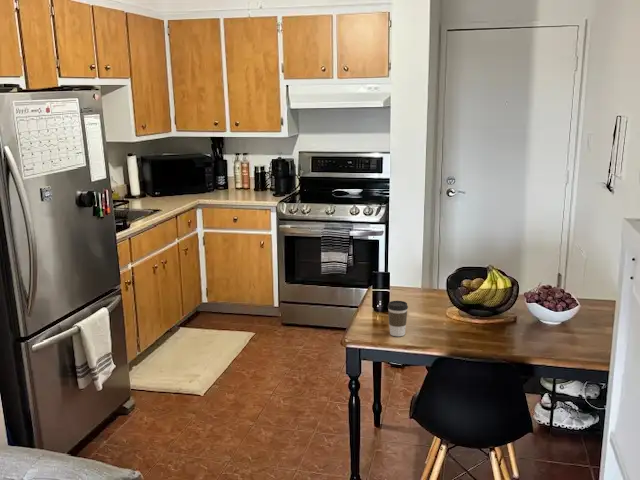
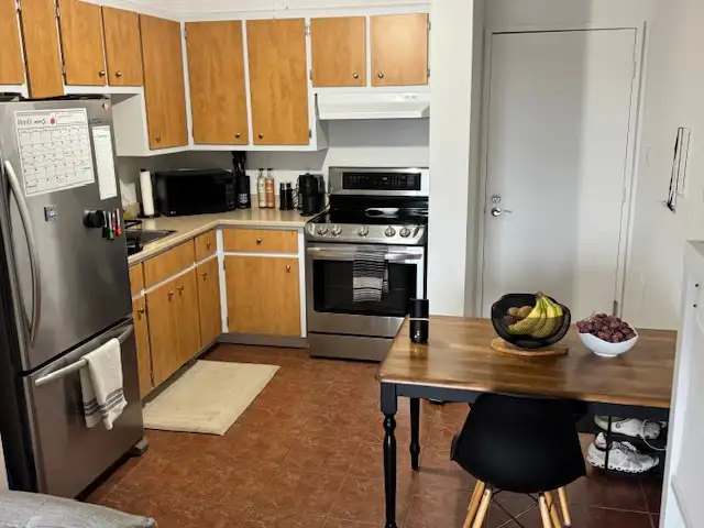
- coffee cup [387,300,409,337]
